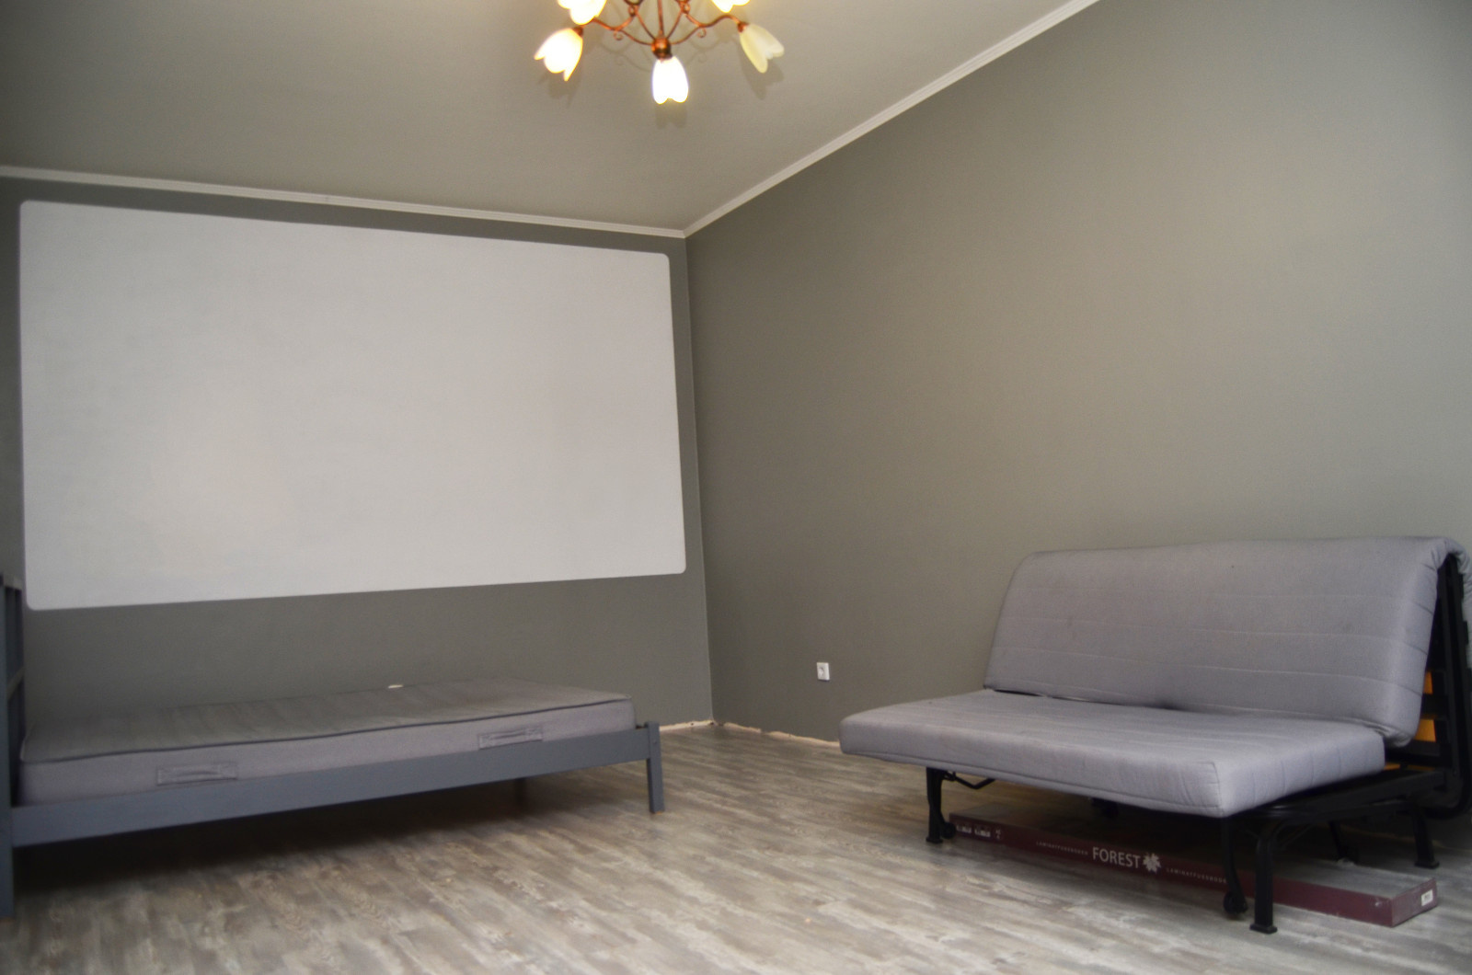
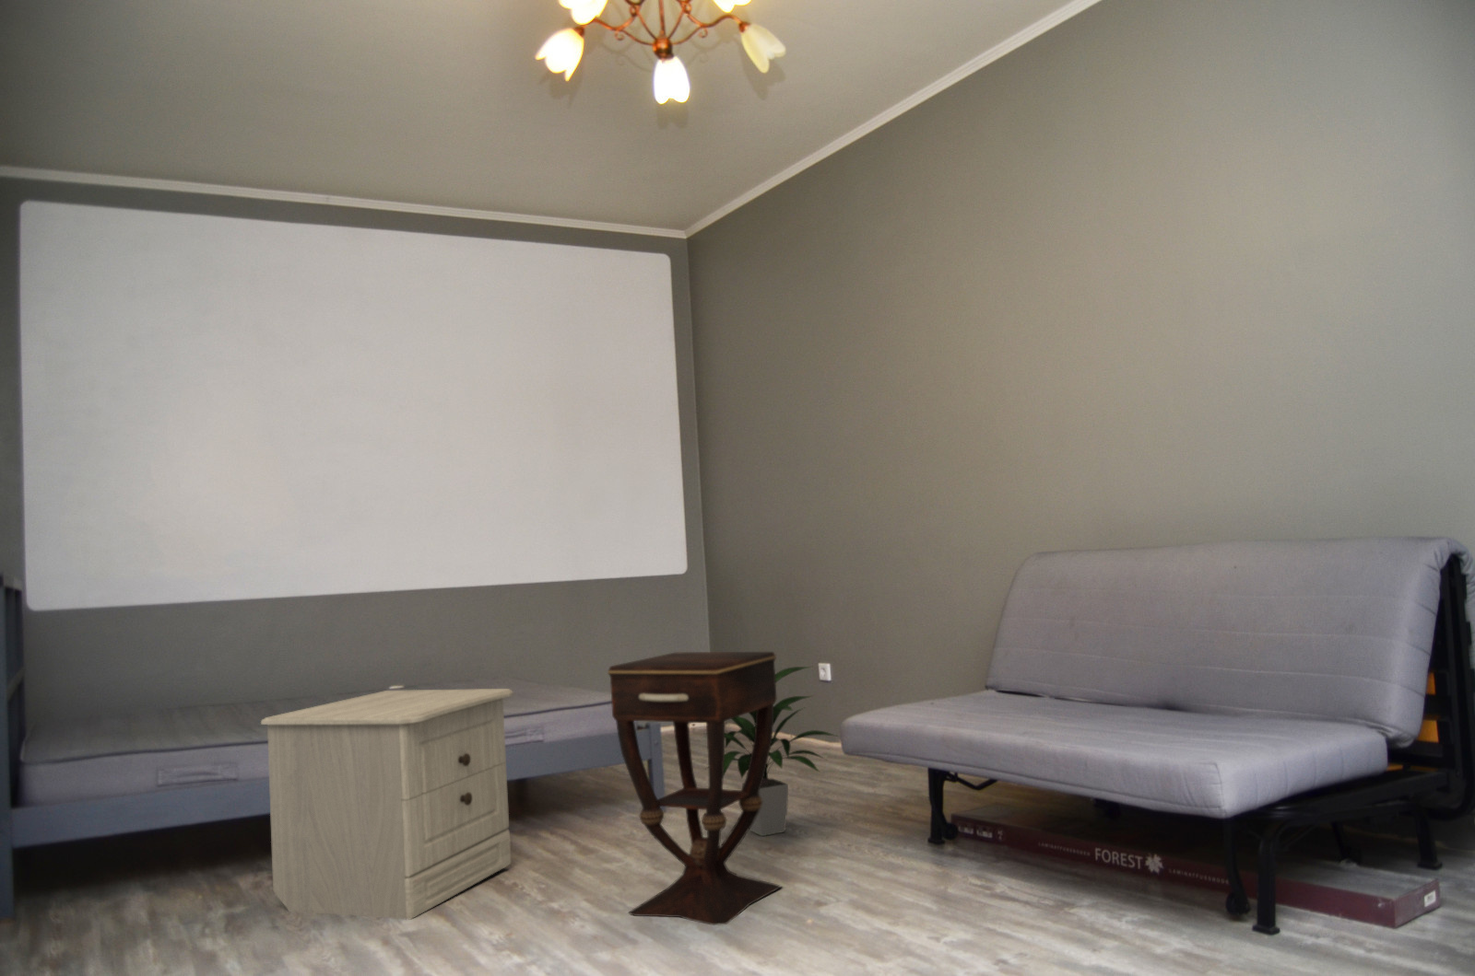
+ side table [606,651,783,926]
+ indoor plant [702,666,841,837]
+ nightstand [259,687,515,919]
